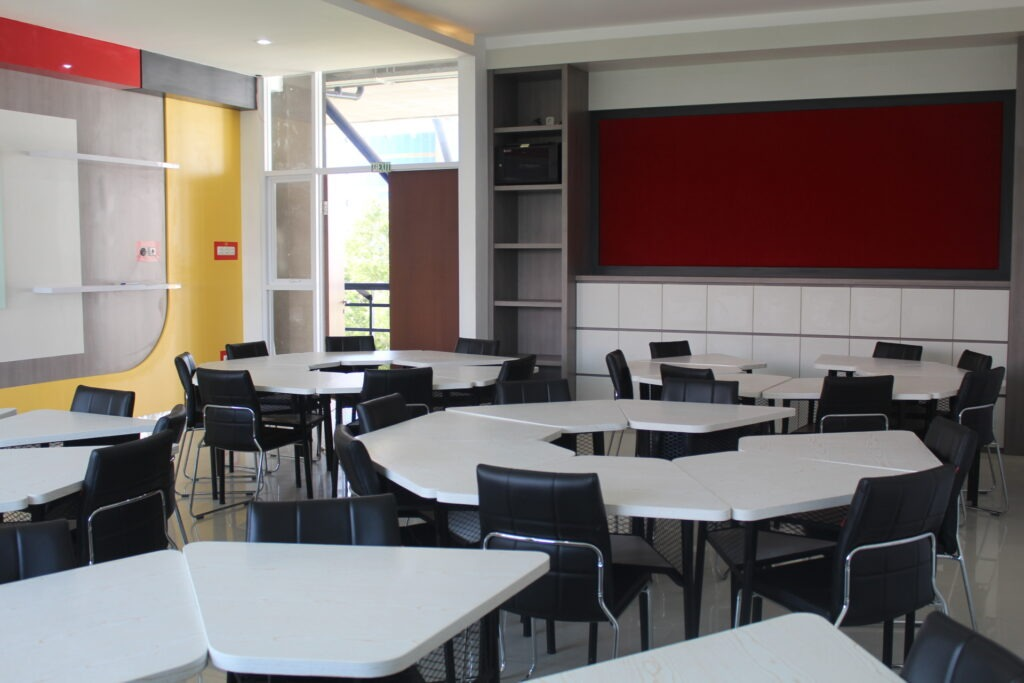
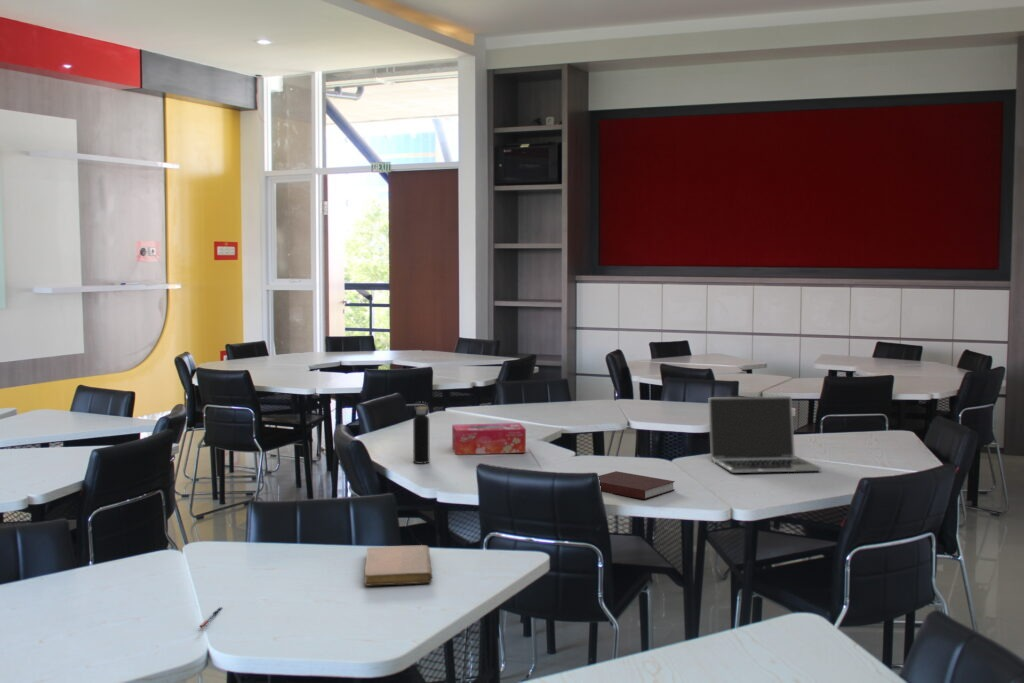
+ pen [198,606,223,629]
+ laptop [707,395,822,474]
+ water bottle [412,401,431,465]
+ tissue box [451,422,527,456]
+ notebook [363,544,433,587]
+ notebook [597,470,676,500]
